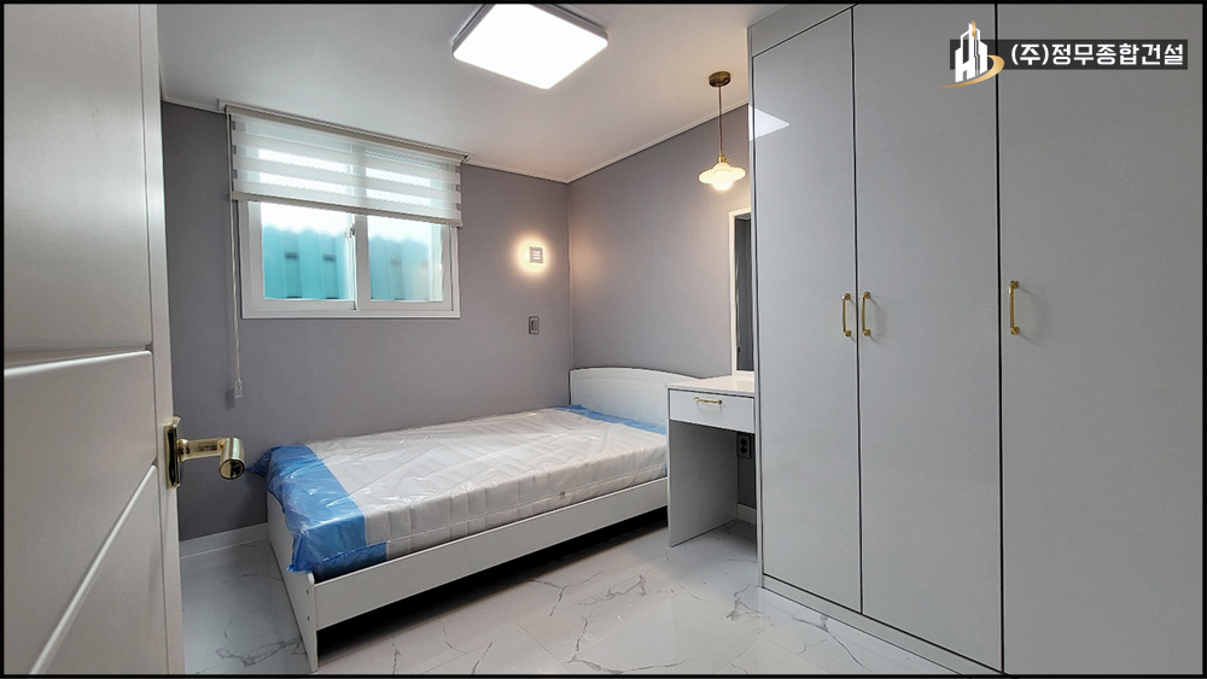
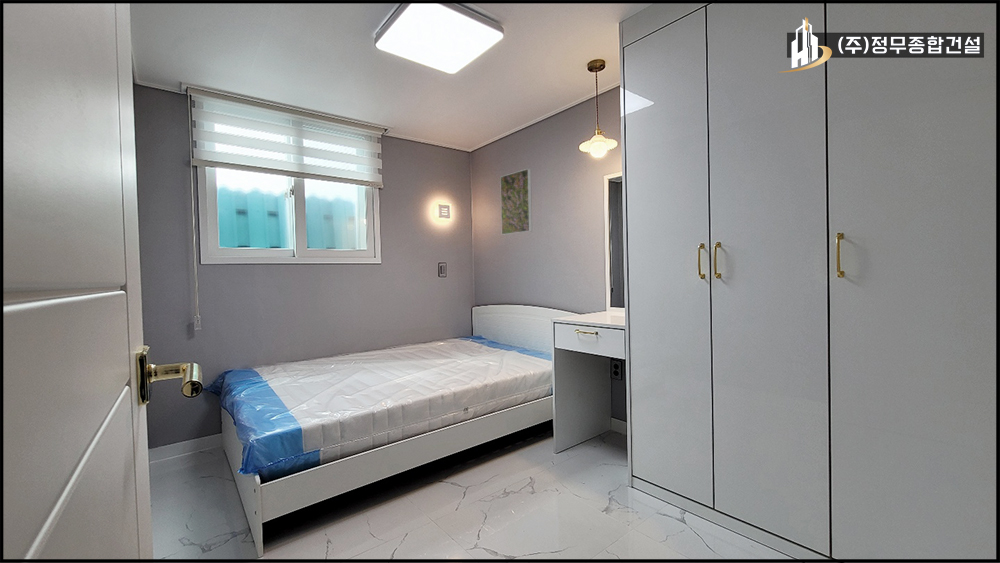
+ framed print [499,168,533,236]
